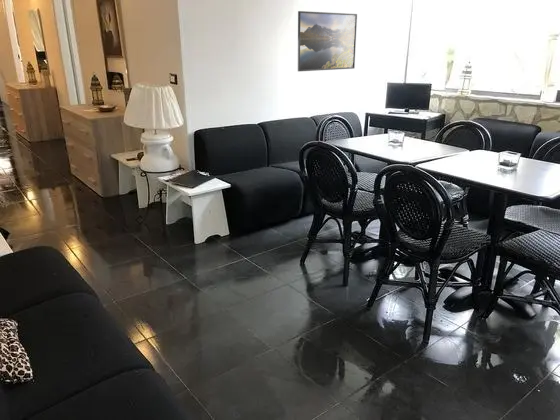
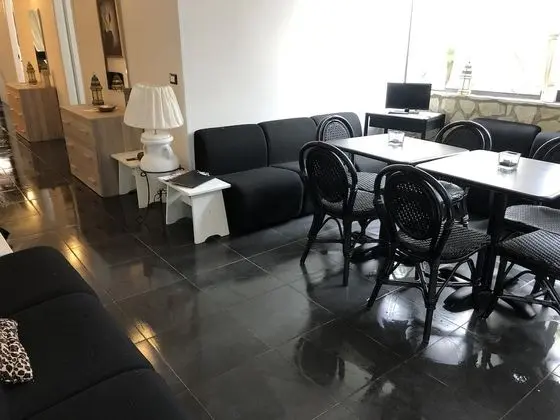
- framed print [297,10,358,72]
